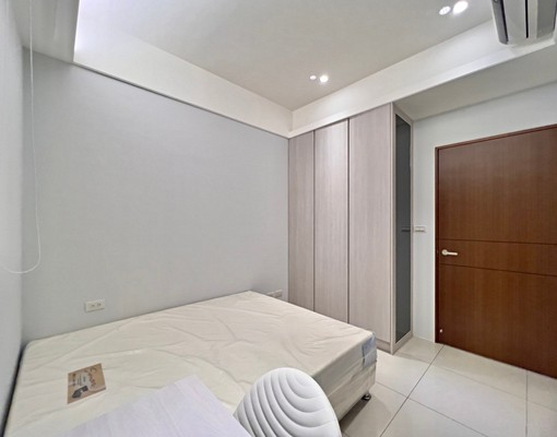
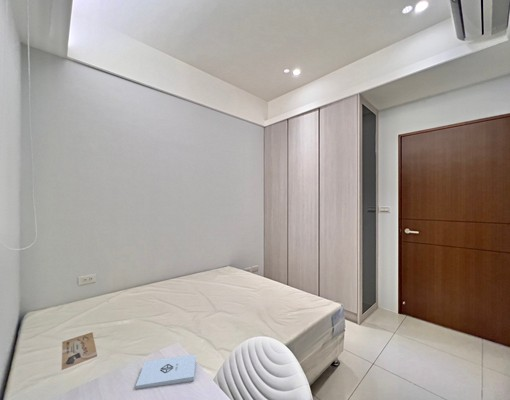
+ notepad [135,354,197,390]
